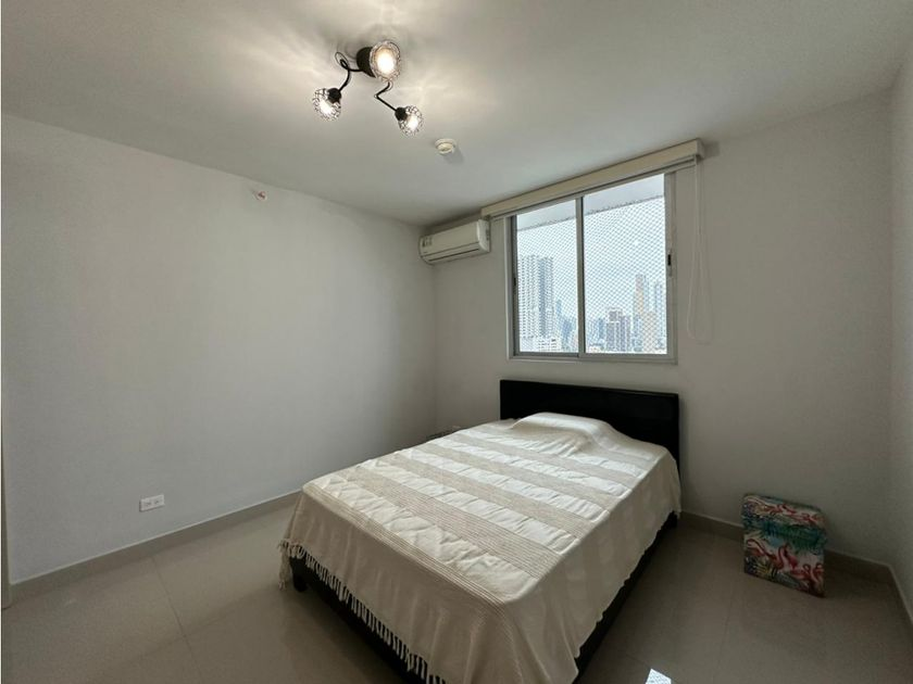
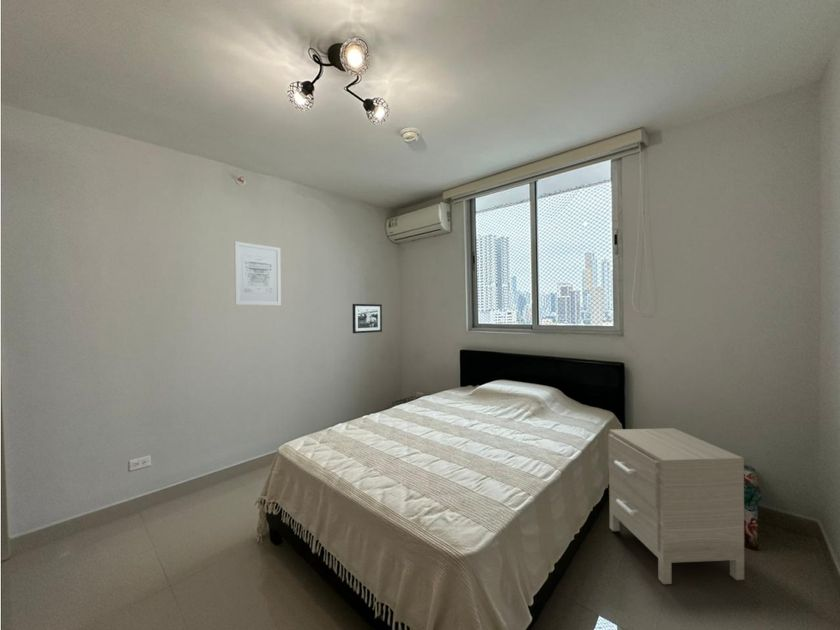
+ picture frame [352,303,383,334]
+ nightstand [607,427,745,585]
+ wall art [234,240,282,306]
